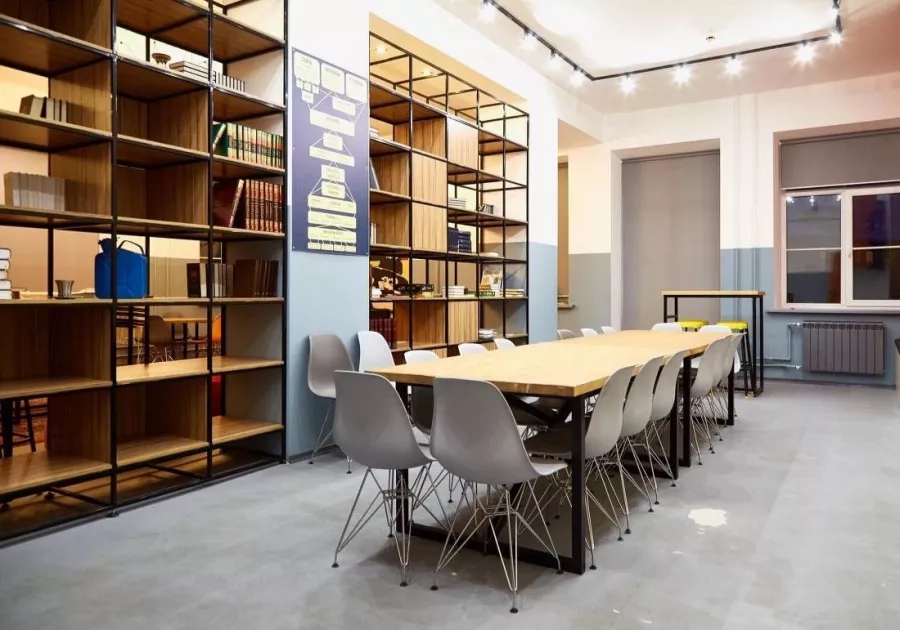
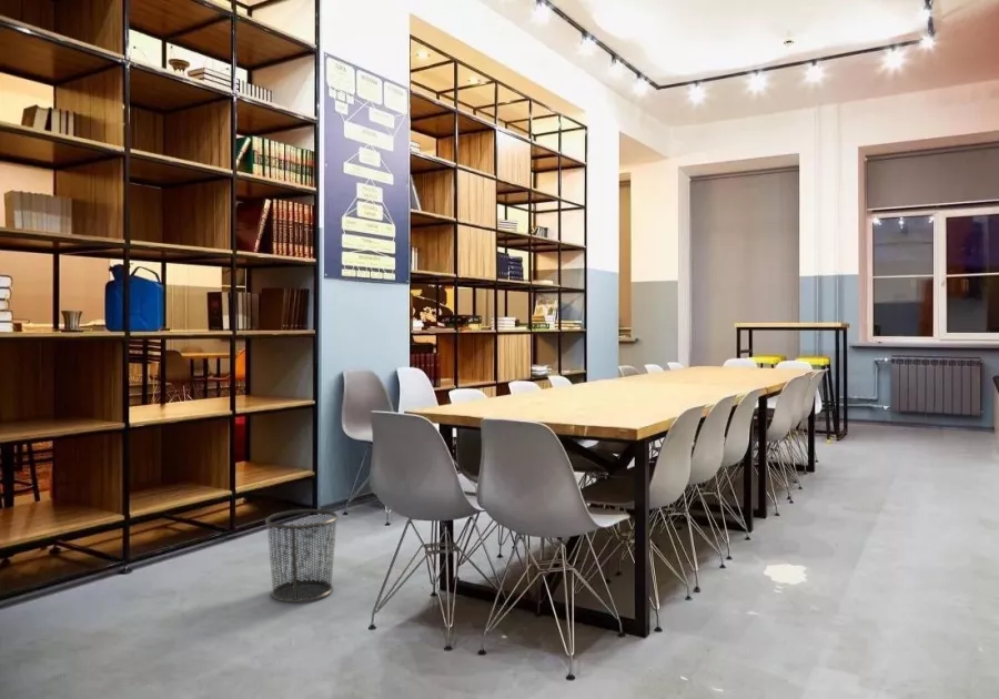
+ waste bin [264,508,340,604]
